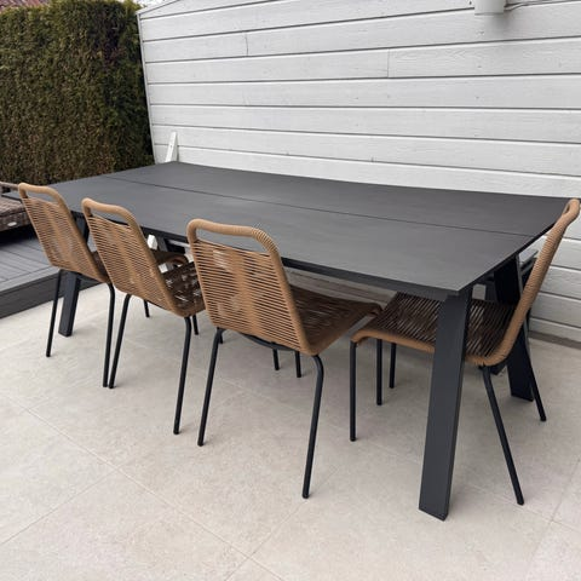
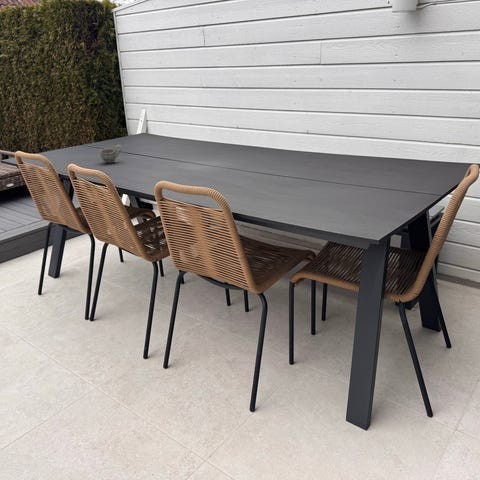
+ cup [98,144,123,164]
